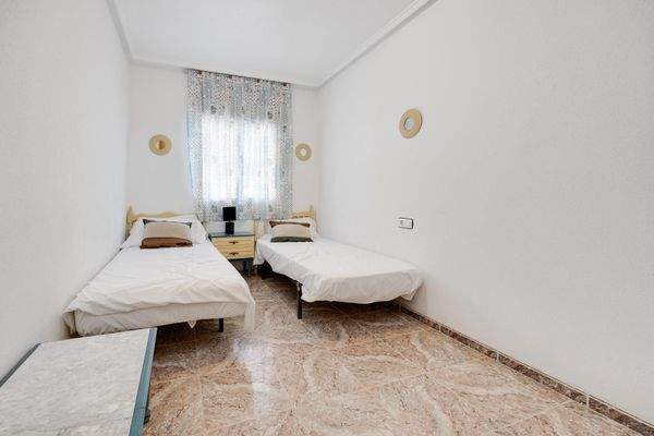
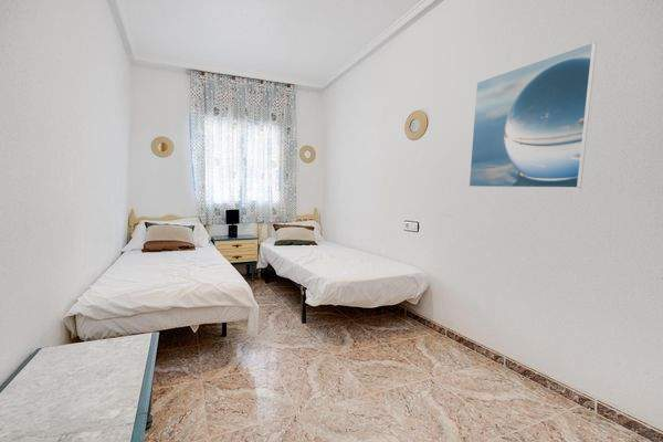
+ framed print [467,41,598,189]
